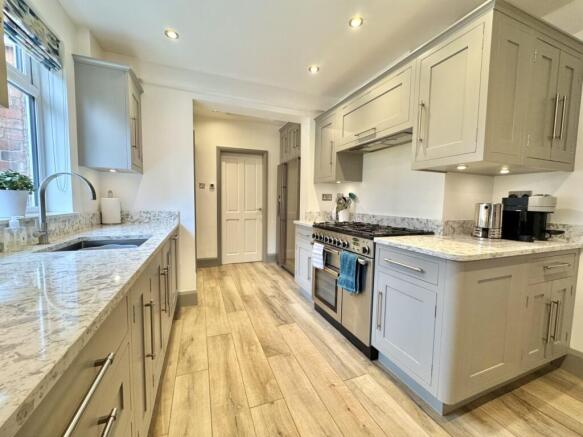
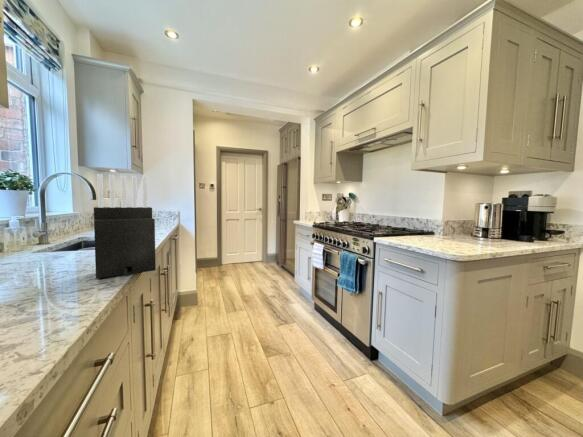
+ knife block [93,173,157,279]
